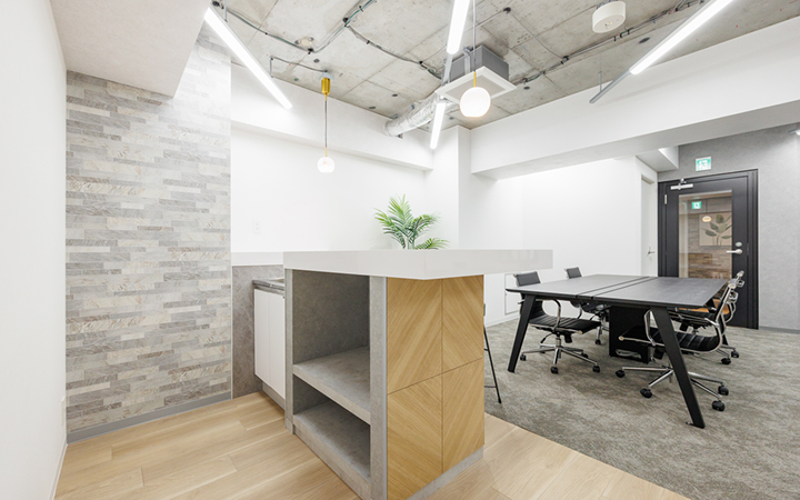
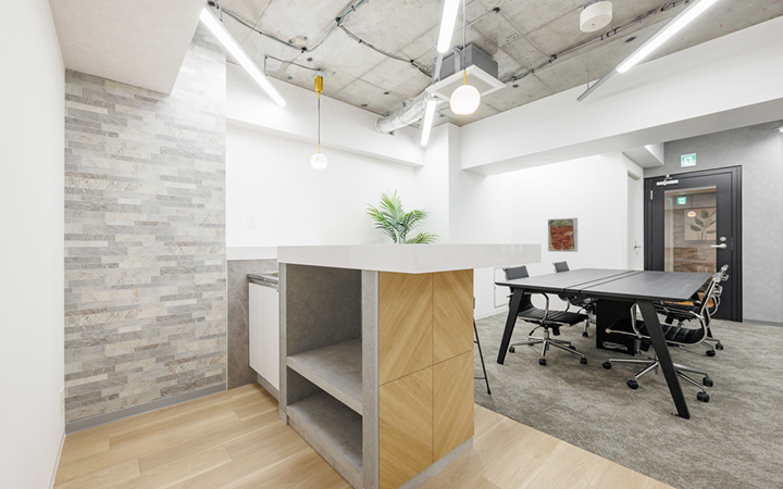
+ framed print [547,216,579,253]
